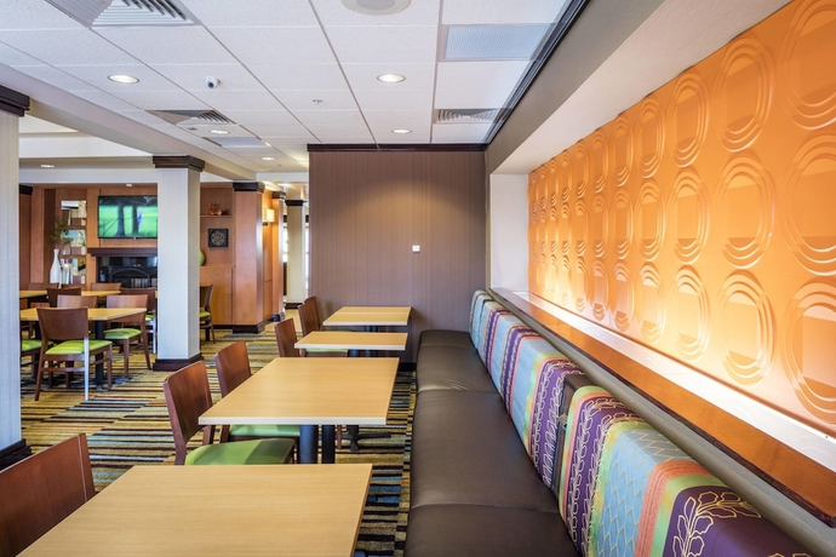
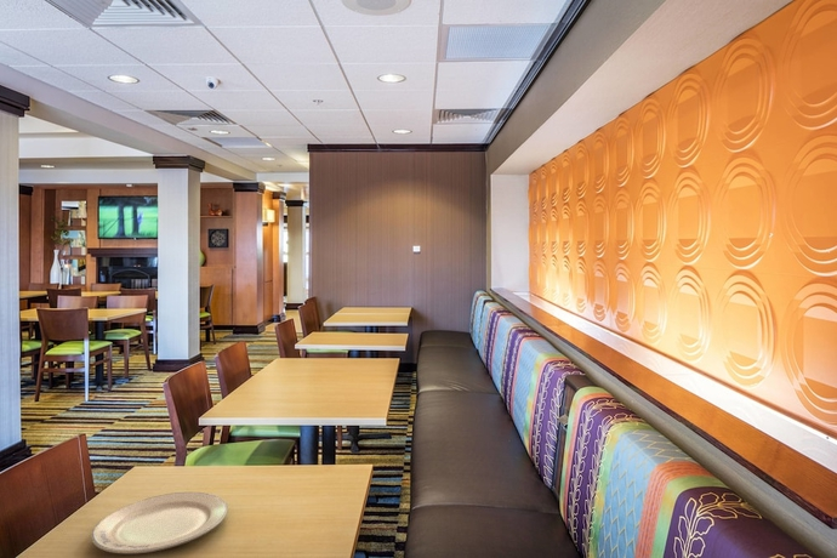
+ chinaware [90,491,229,554]
